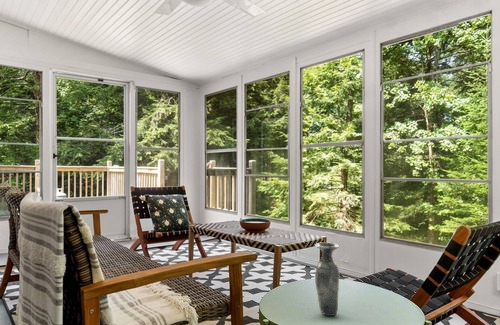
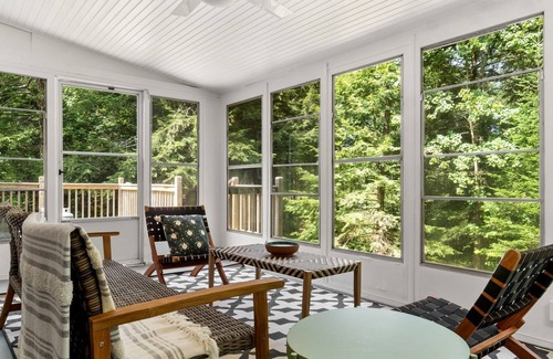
- vase [314,242,340,317]
